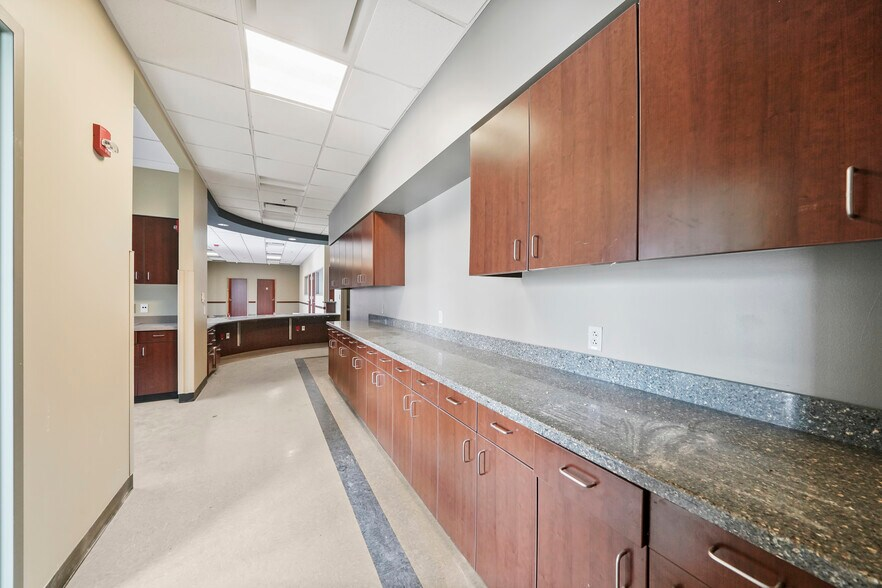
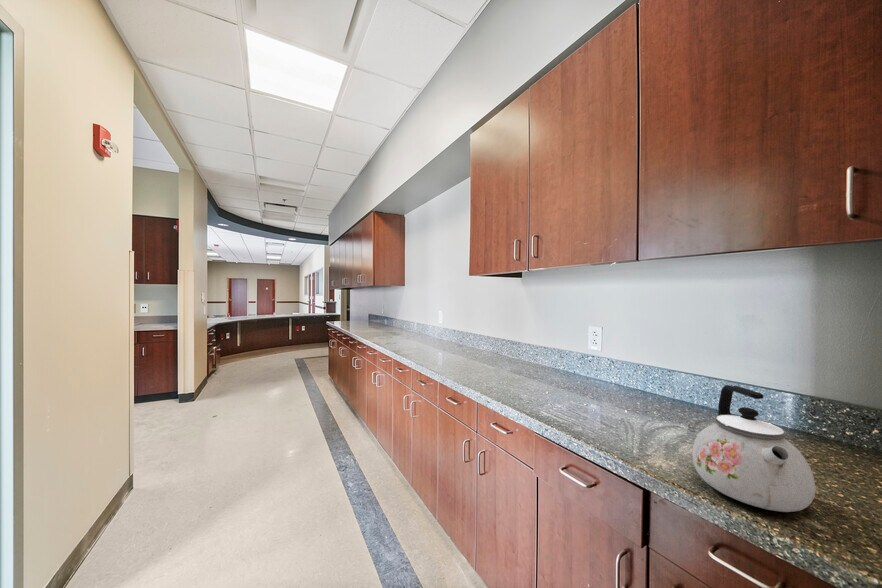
+ kettle [692,384,816,513]
